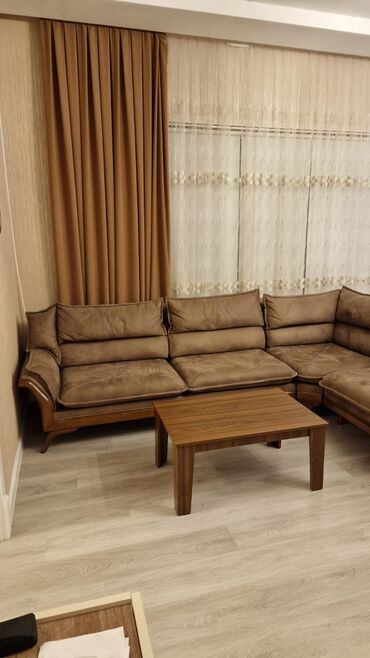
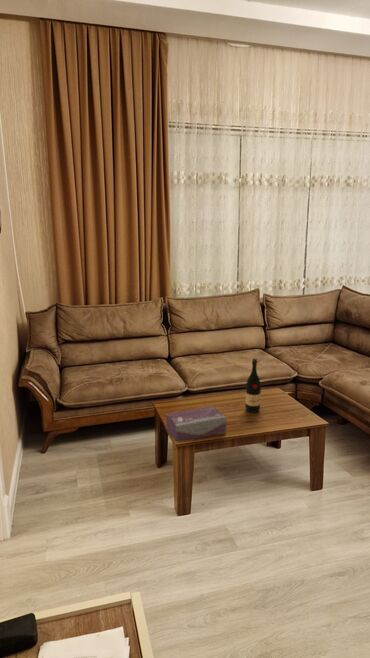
+ wine bottle [244,358,262,414]
+ tissue box [165,405,227,443]
